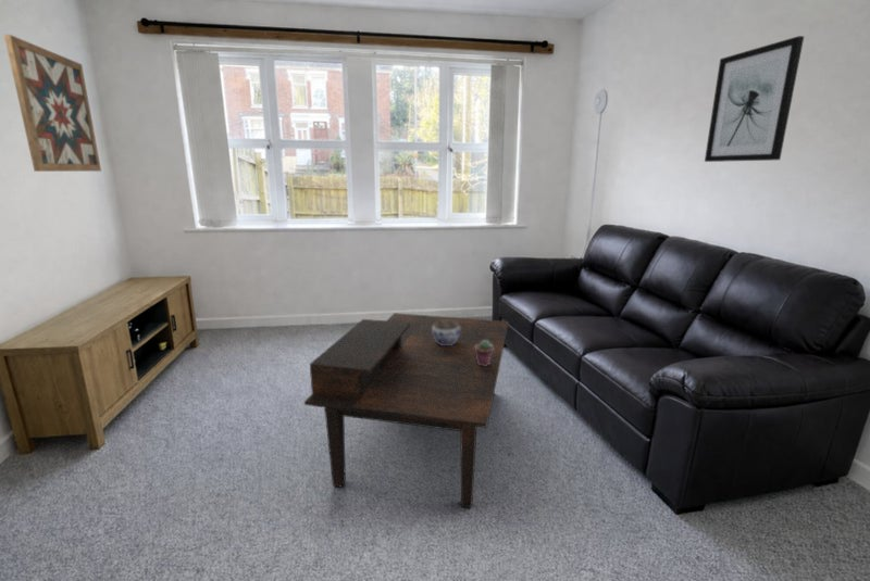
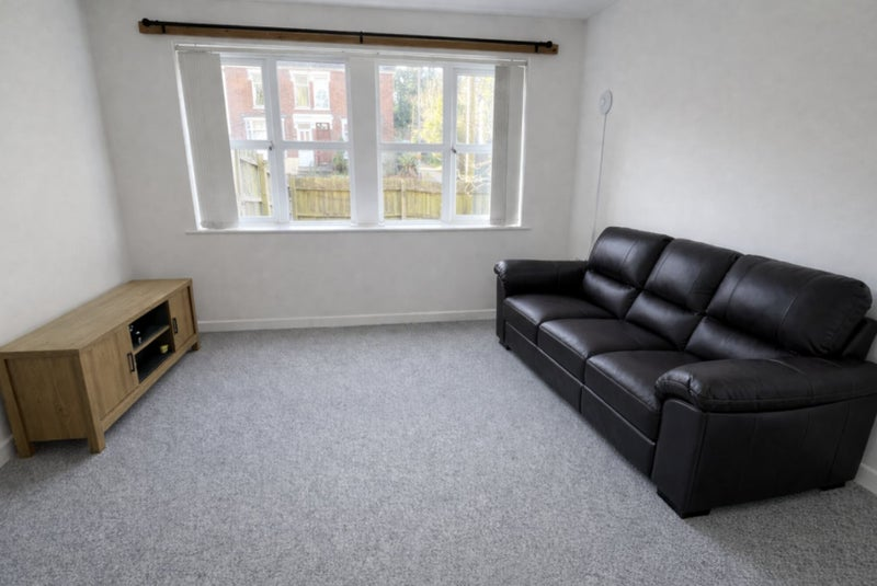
- wall art [3,34,102,173]
- wall art [704,35,805,163]
- coffee table [303,312,509,509]
- potted succulent [475,340,494,366]
- jar [433,320,460,345]
